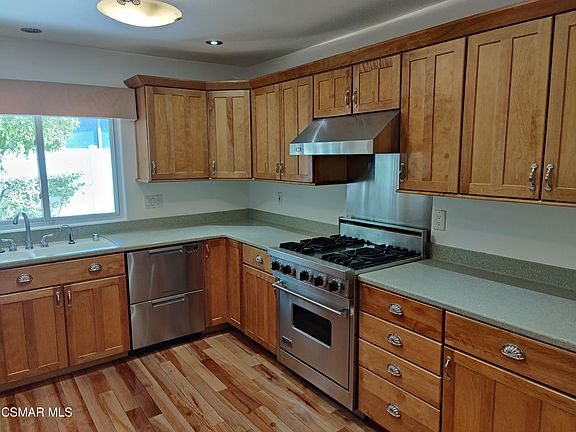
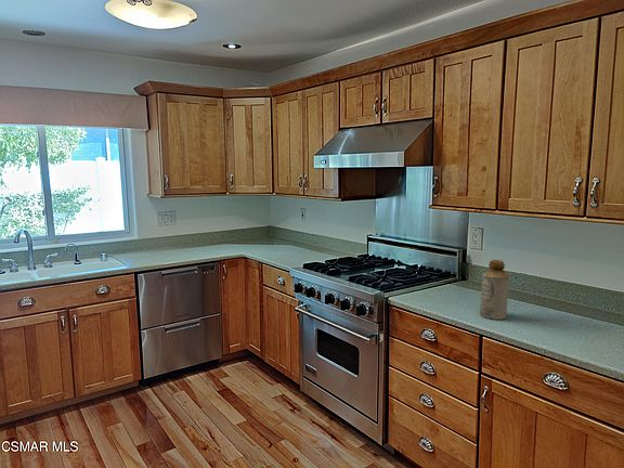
+ bottle [479,259,510,321]
